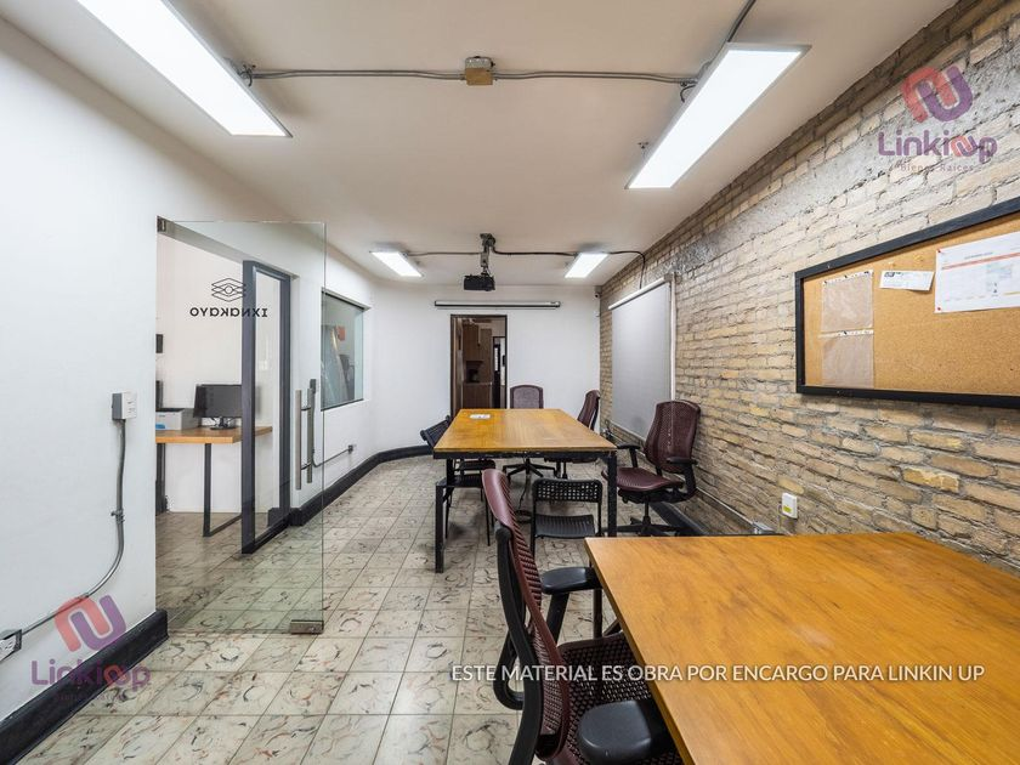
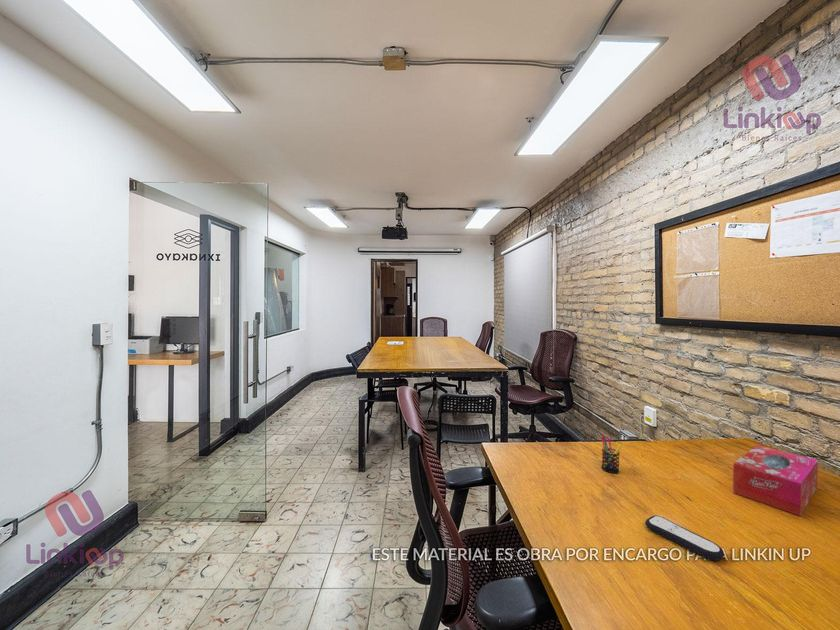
+ remote control [644,514,725,561]
+ pen holder [601,434,623,474]
+ tissue box [732,444,819,517]
